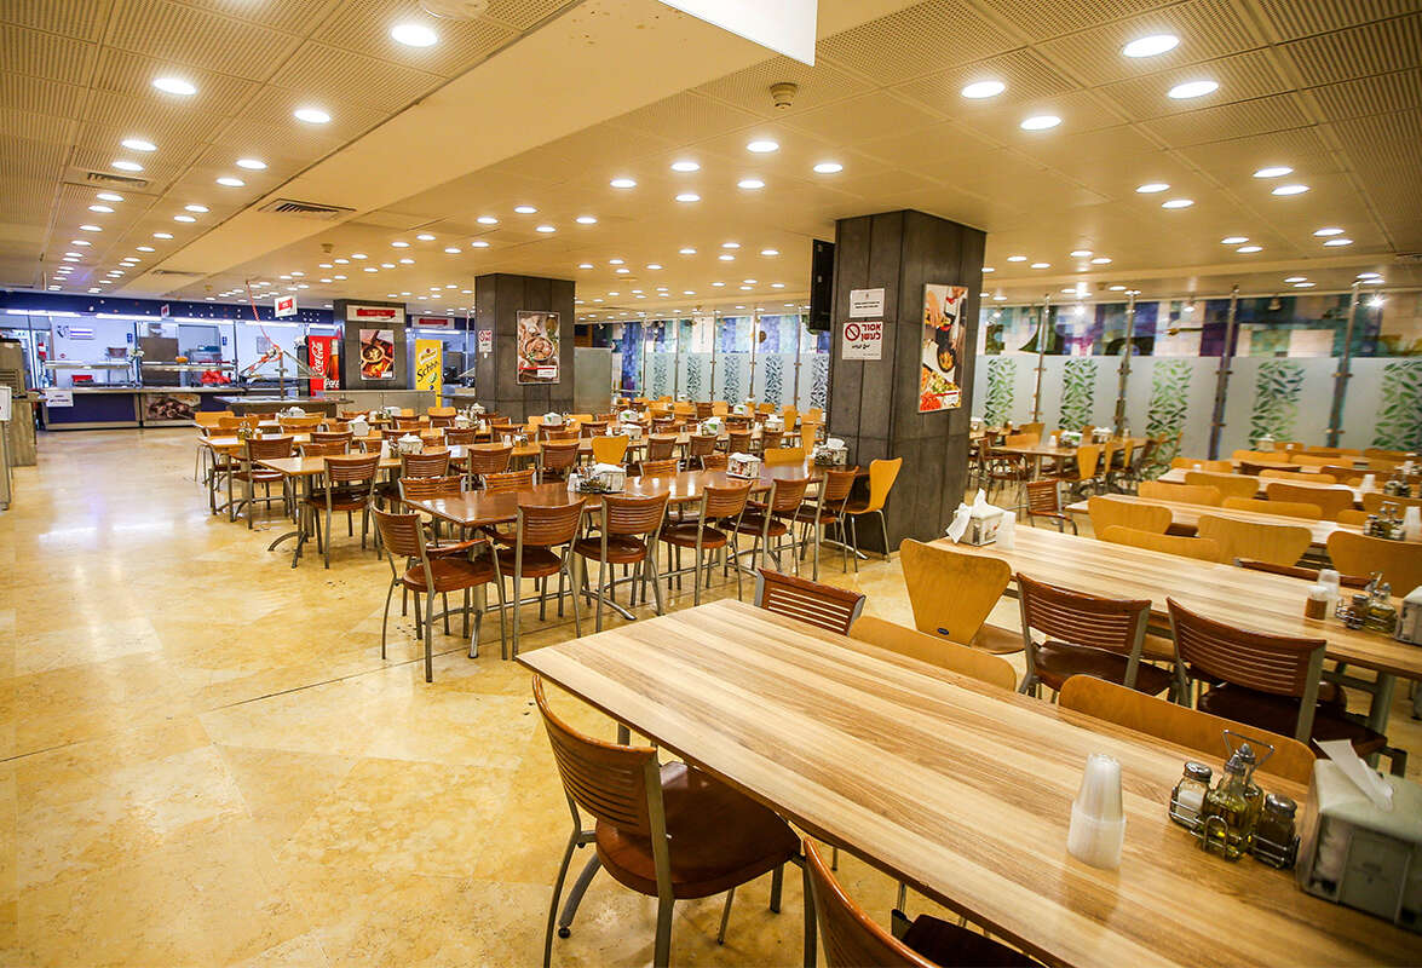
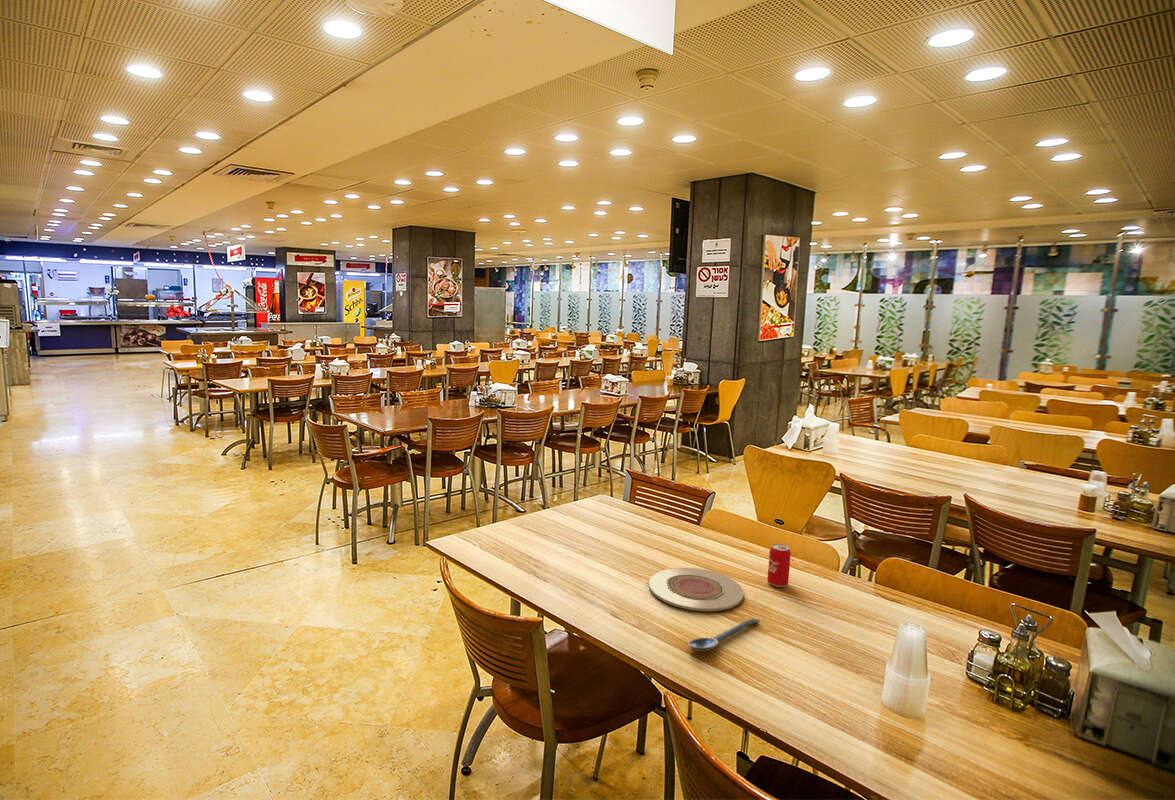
+ plate [648,567,745,612]
+ spoon [687,617,761,652]
+ beverage can [766,543,792,588]
